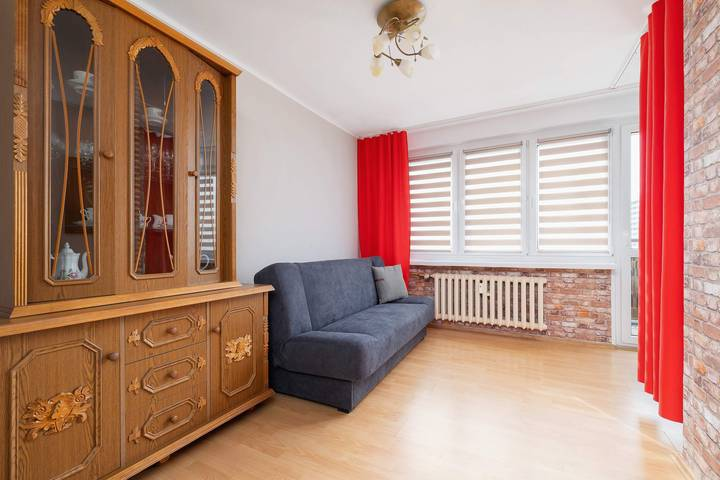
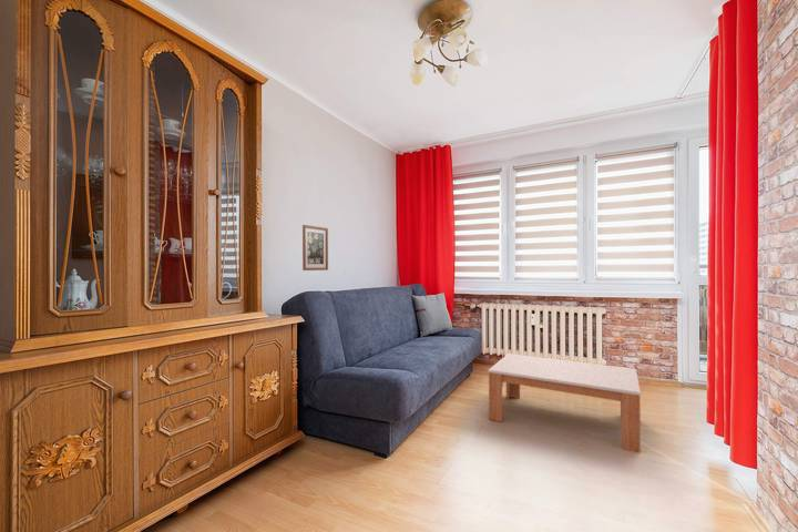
+ wall art [301,224,329,272]
+ coffee table [488,352,642,453]
